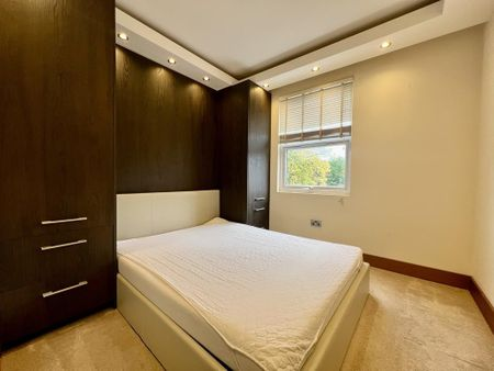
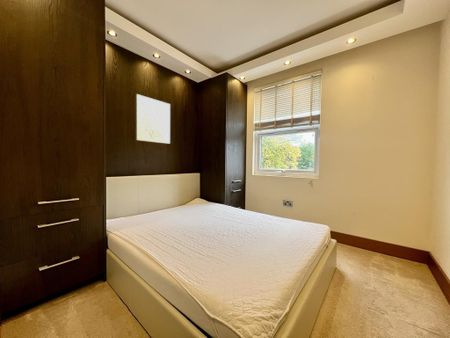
+ wall art [135,93,171,145]
